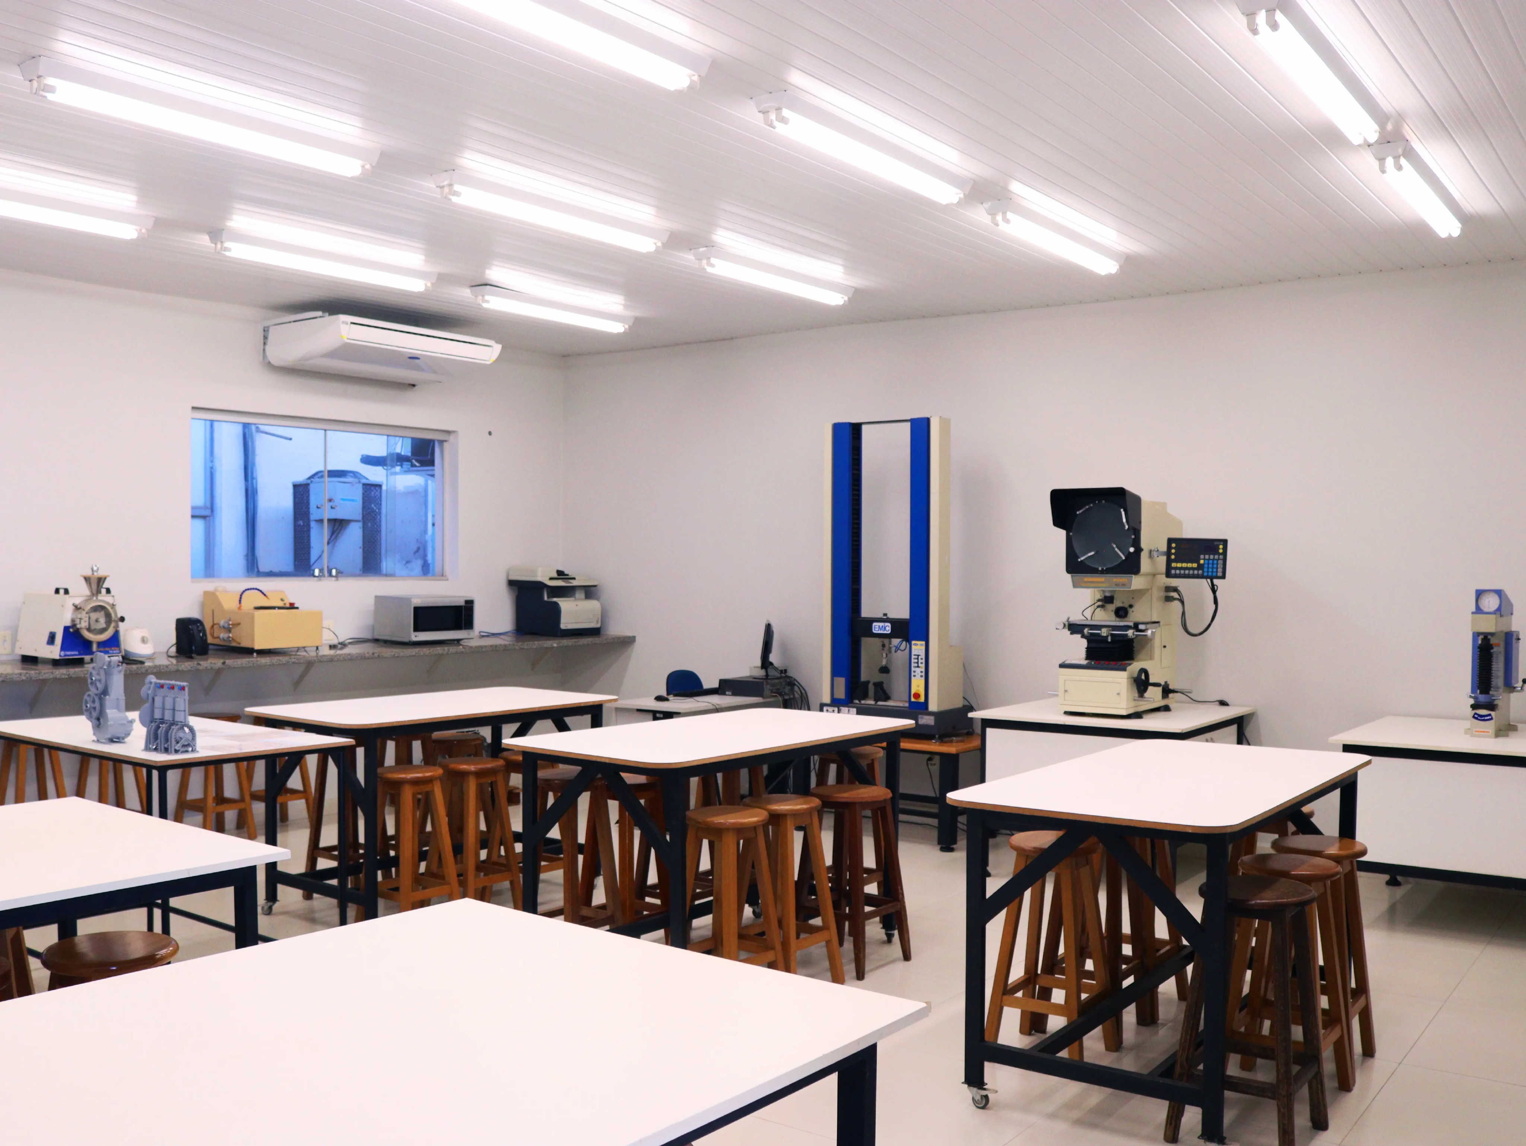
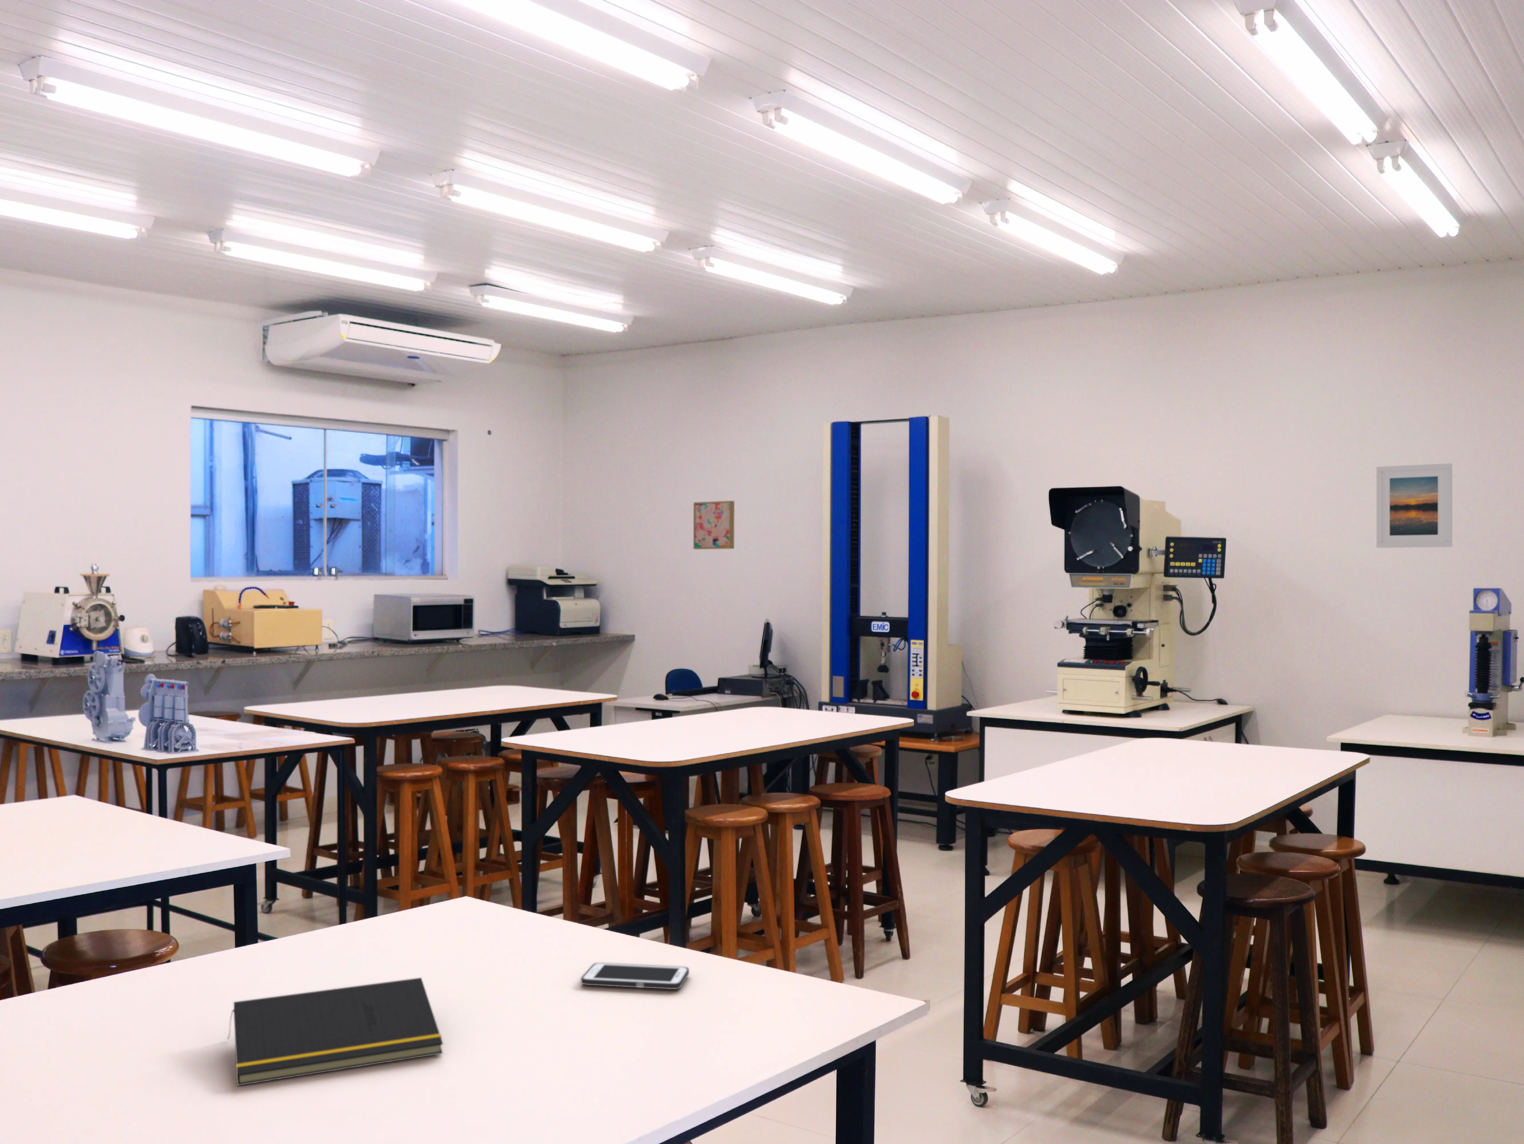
+ cell phone [581,963,690,990]
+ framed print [1376,463,1453,548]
+ notepad [227,977,443,1086]
+ wall art [693,500,734,550]
